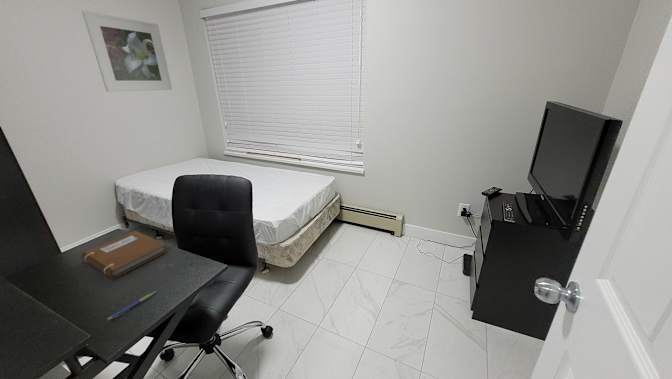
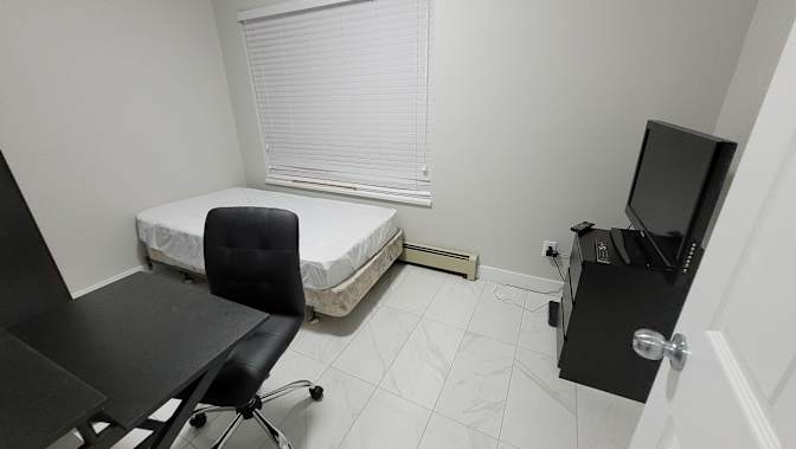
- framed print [81,10,173,93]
- notebook [80,230,168,280]
- pen [106,291,157,321]
